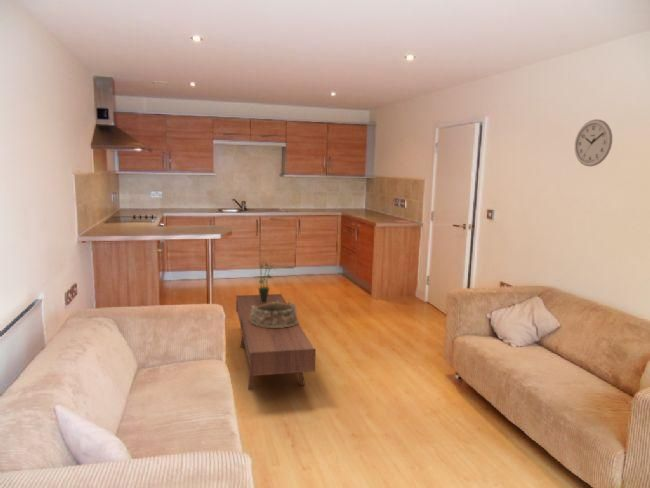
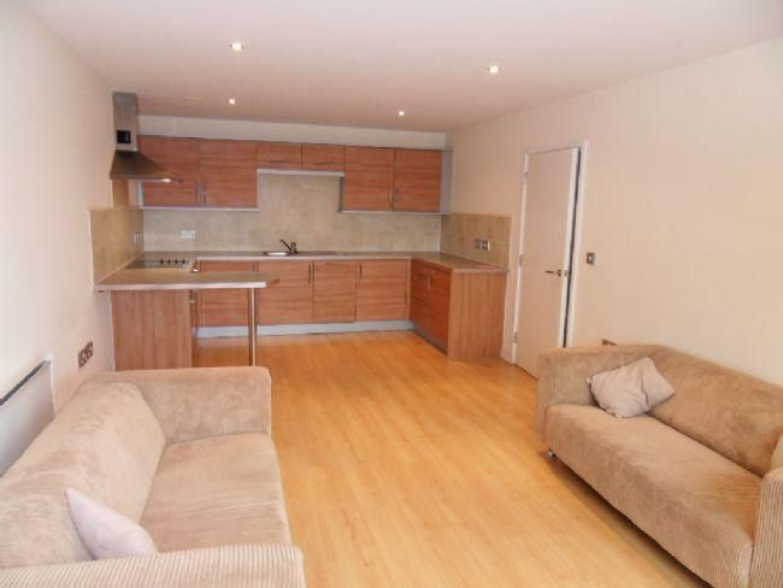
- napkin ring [250,300,300,328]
- coffee table [235,293,317,390]
- potted plant [258,261,277,303]
- wall clock [574,118,613,167]
